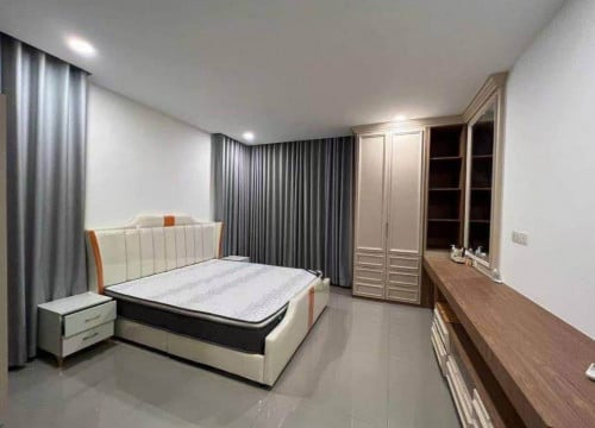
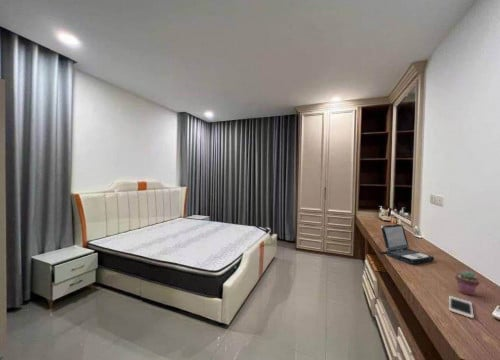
+ potted succulent [454,269,481,297]
+ cell phone [448,295,474,319]
+ laptop [378,223,435,265]
